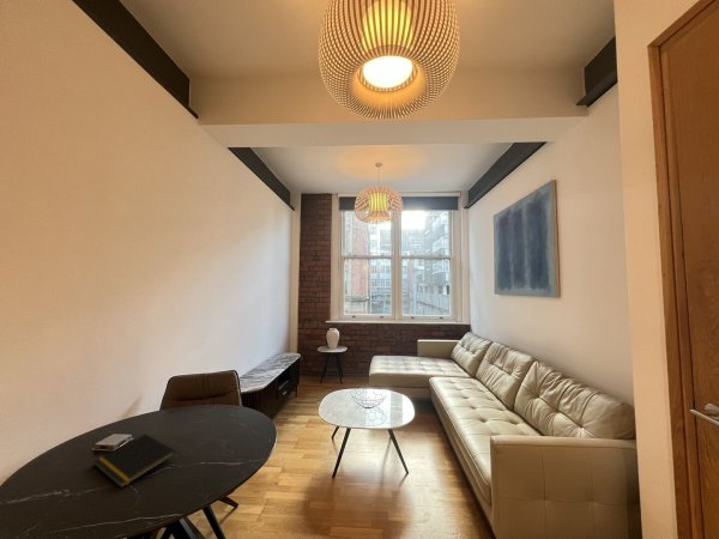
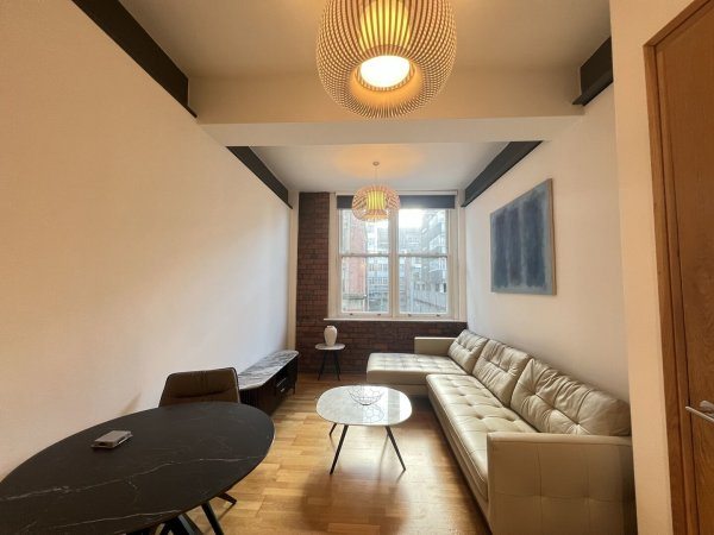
- notepad [92,432,177,489]
